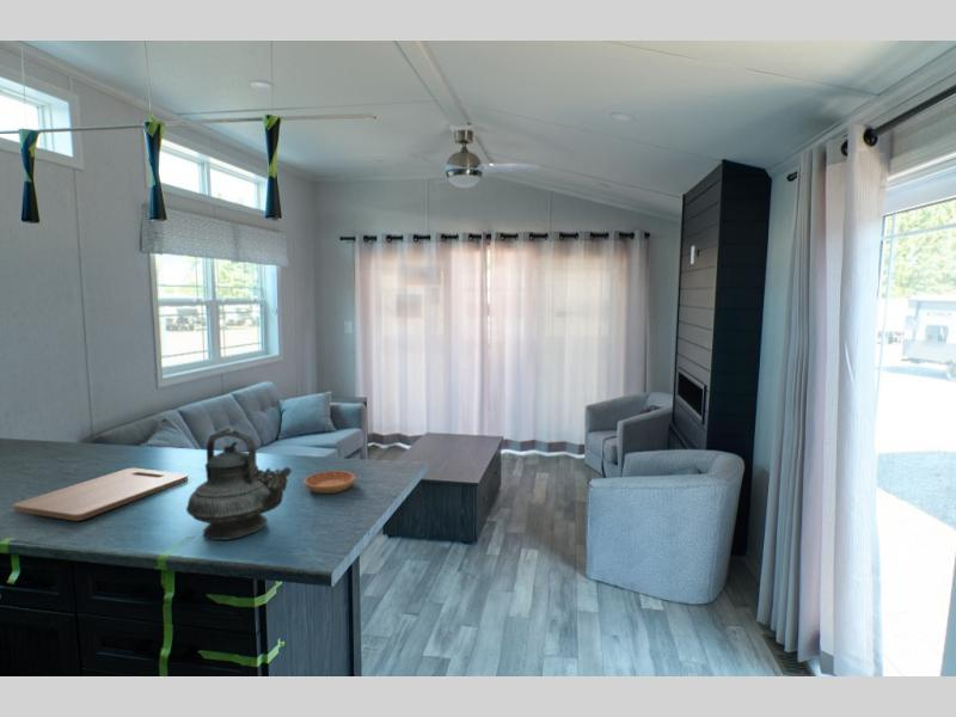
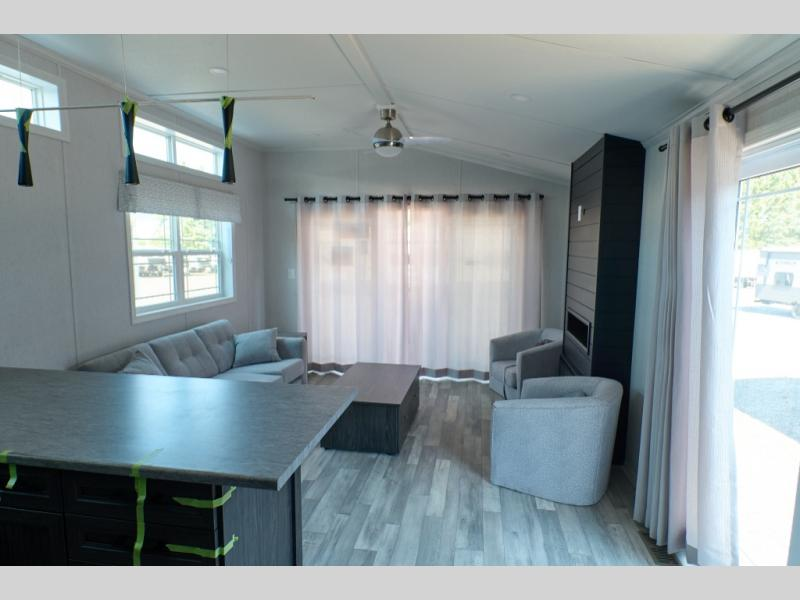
- saucer [304,470,356,495]
- cutting board [12,467,189,522]
- teapot [185,427,293,541]
